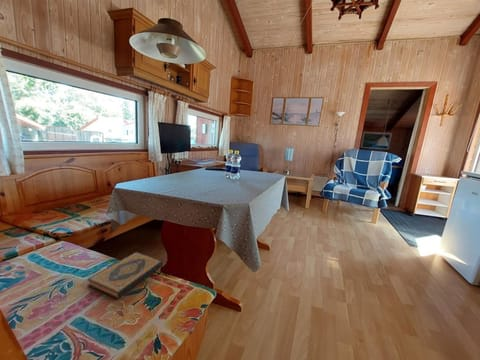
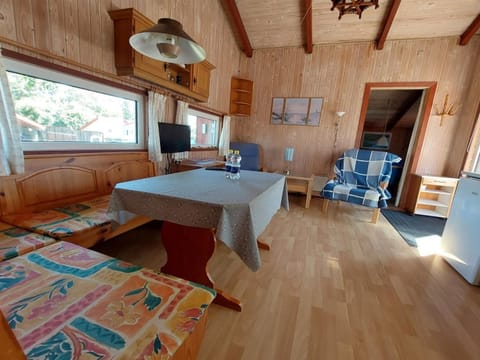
- hardback book [86,251,164,300]
